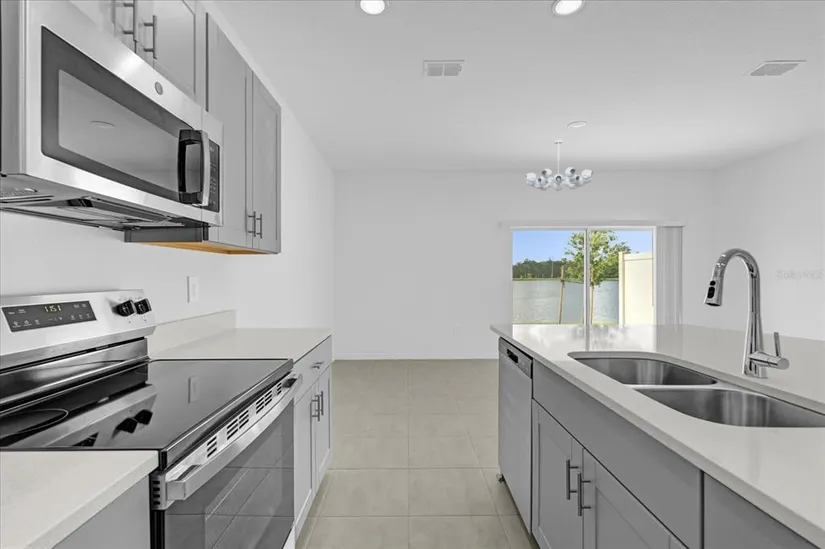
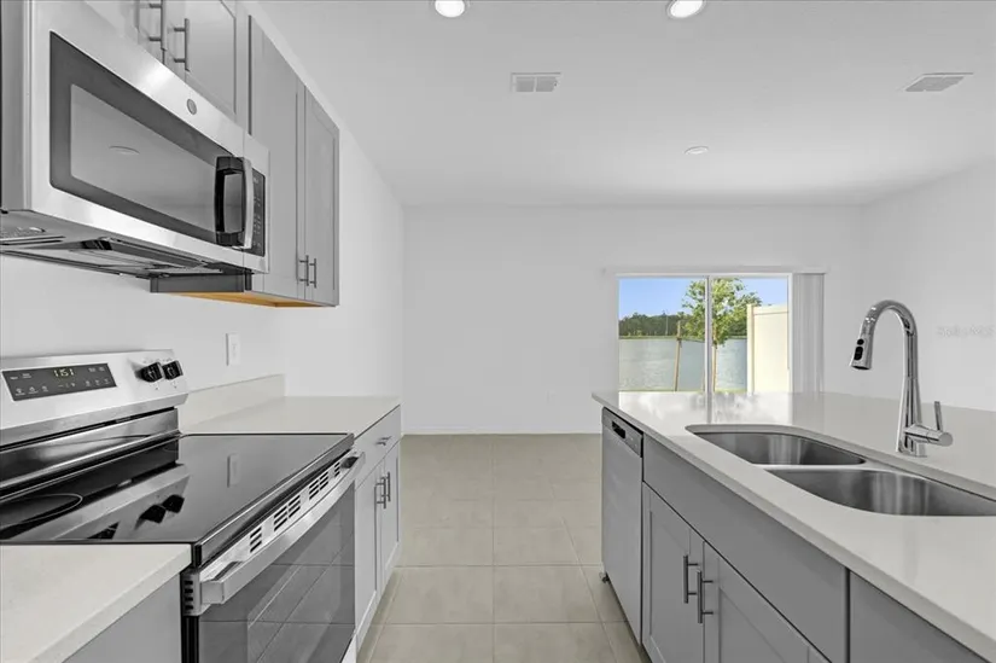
- chandelier [524,139,594,192]
